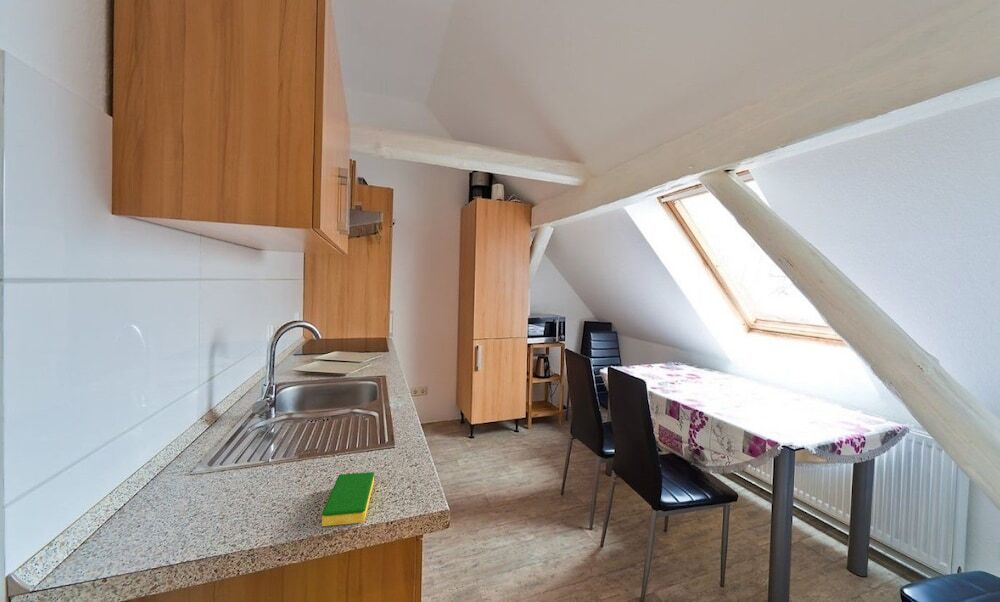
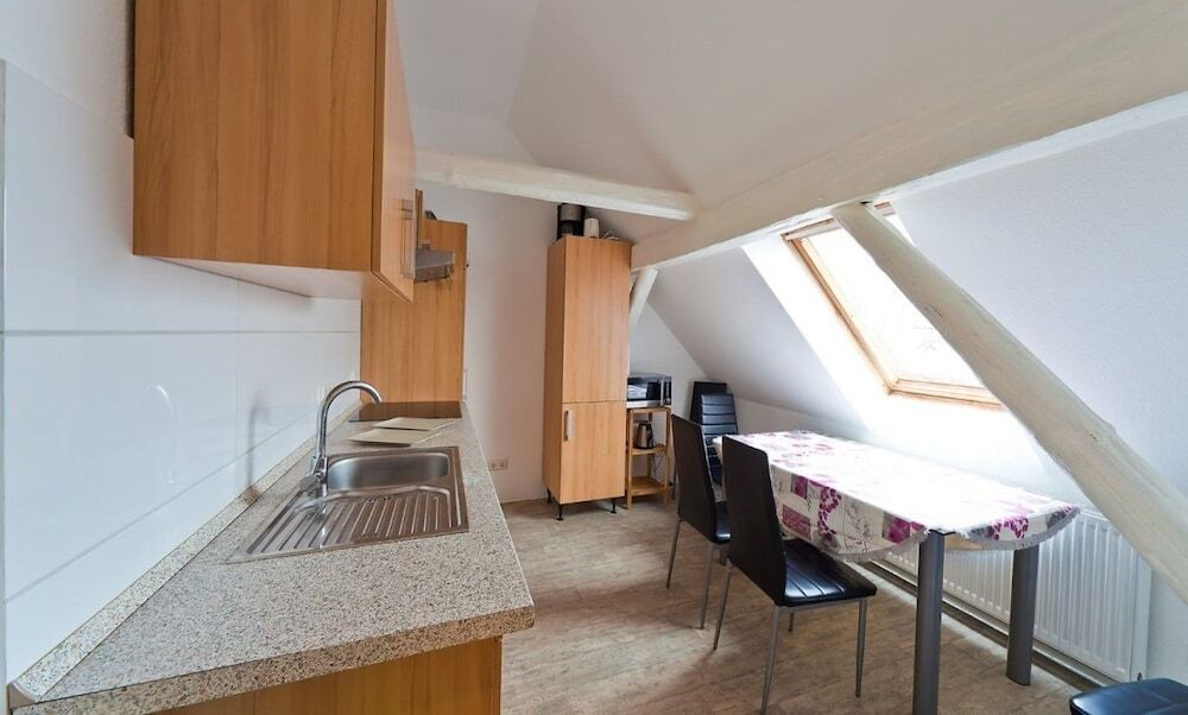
- dish sponge [321,471,375,527]
